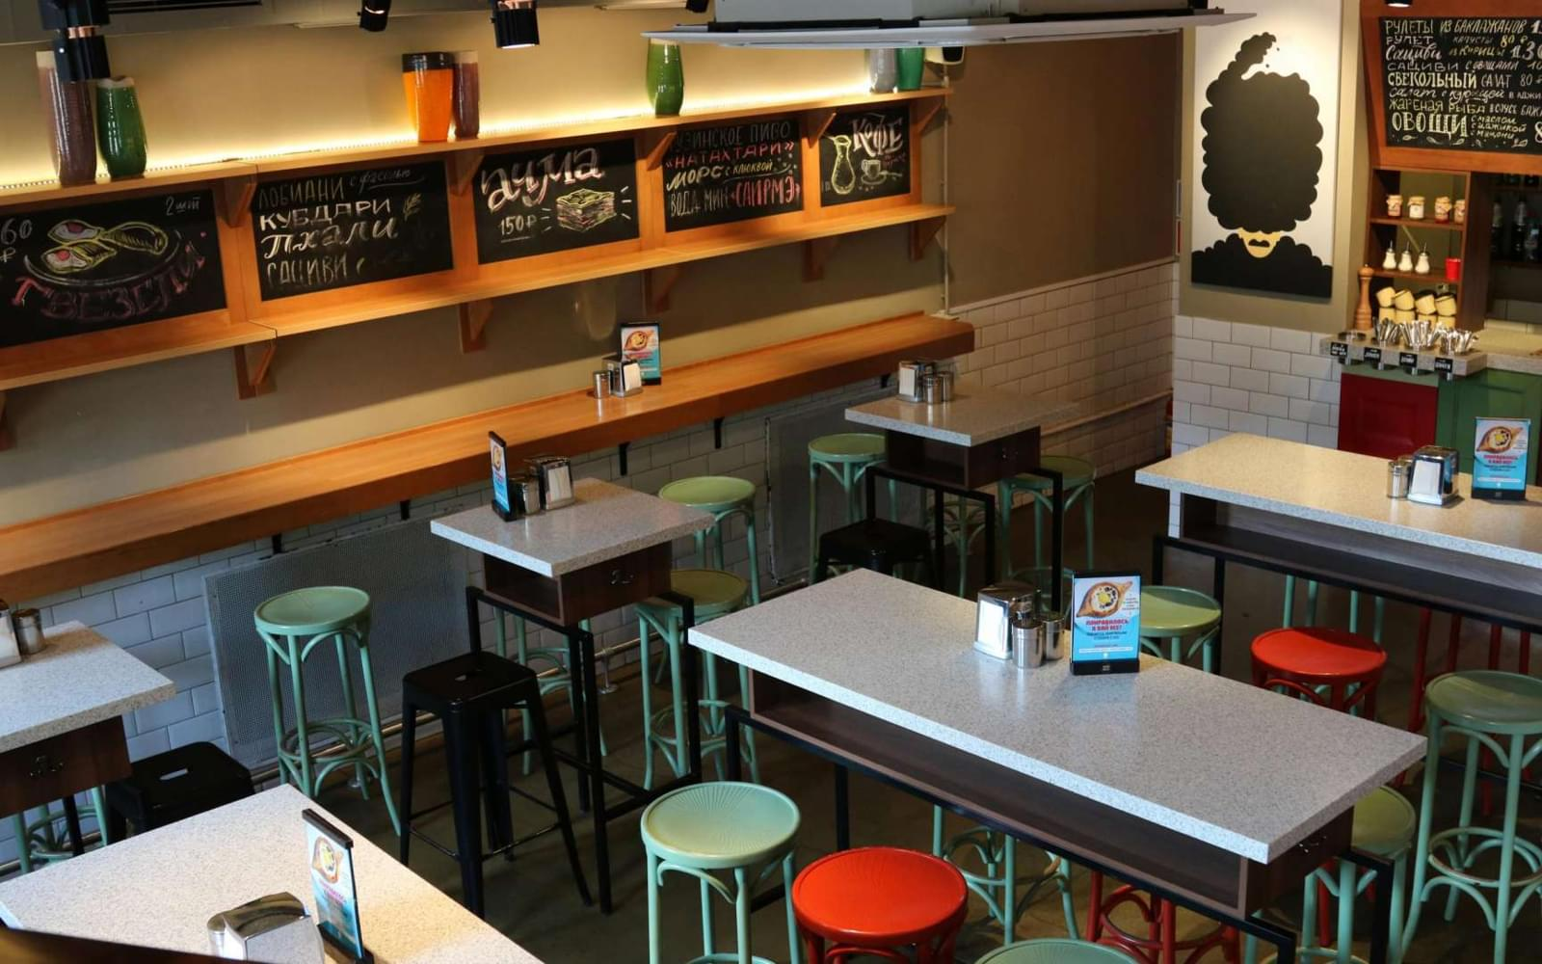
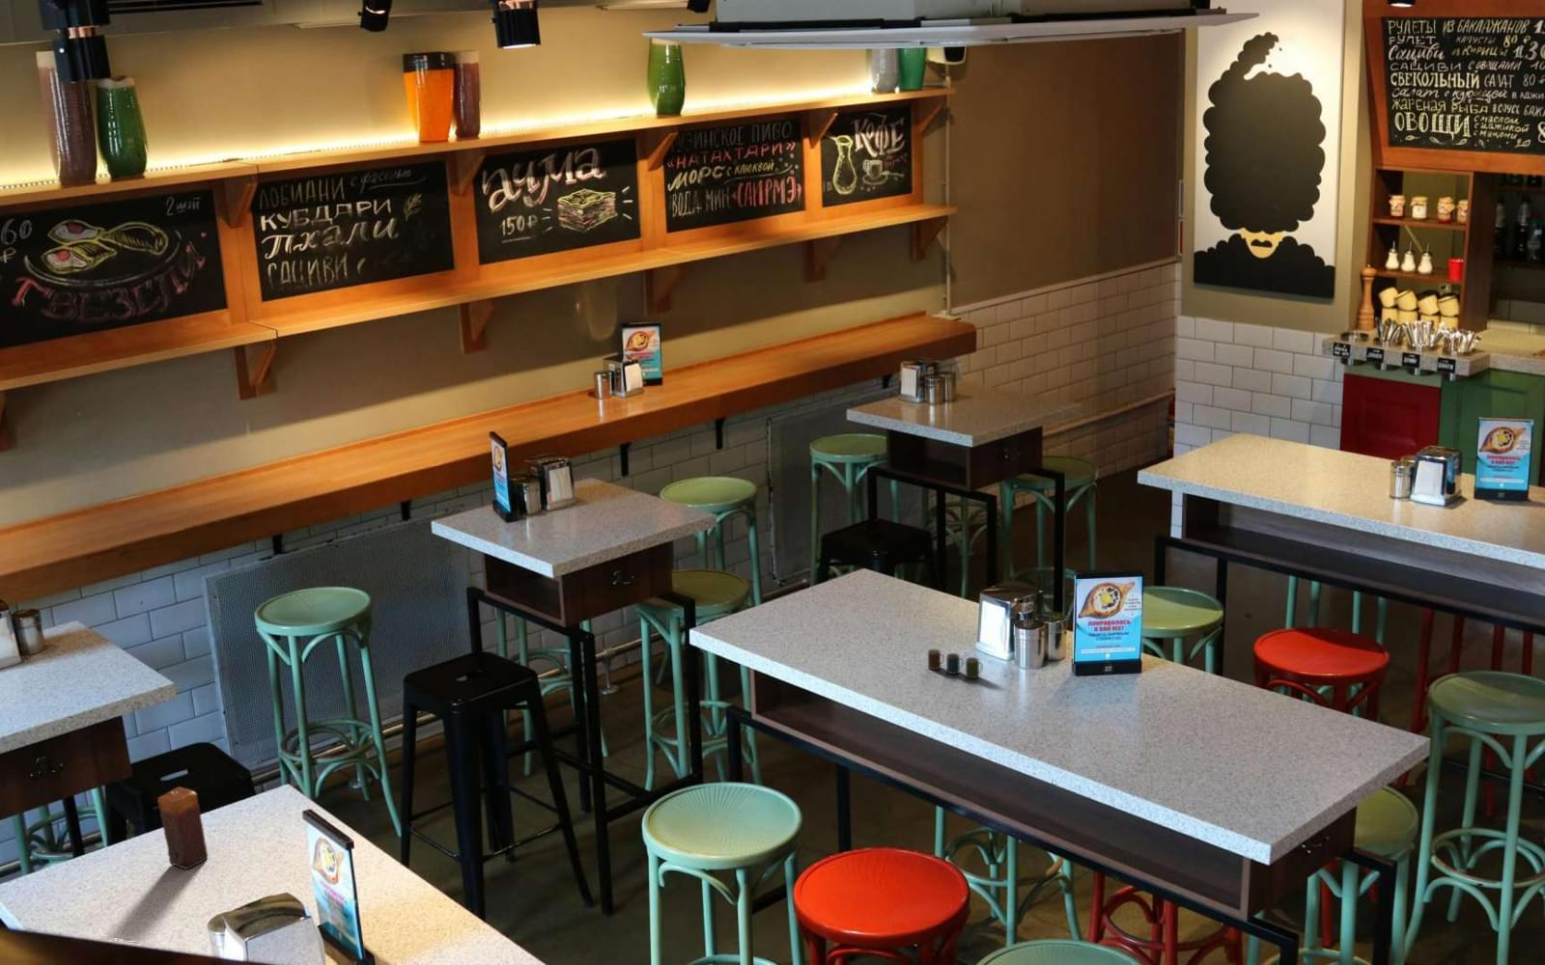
+ cup [927,648,984,679]
+ candle [157,786,209,871]
